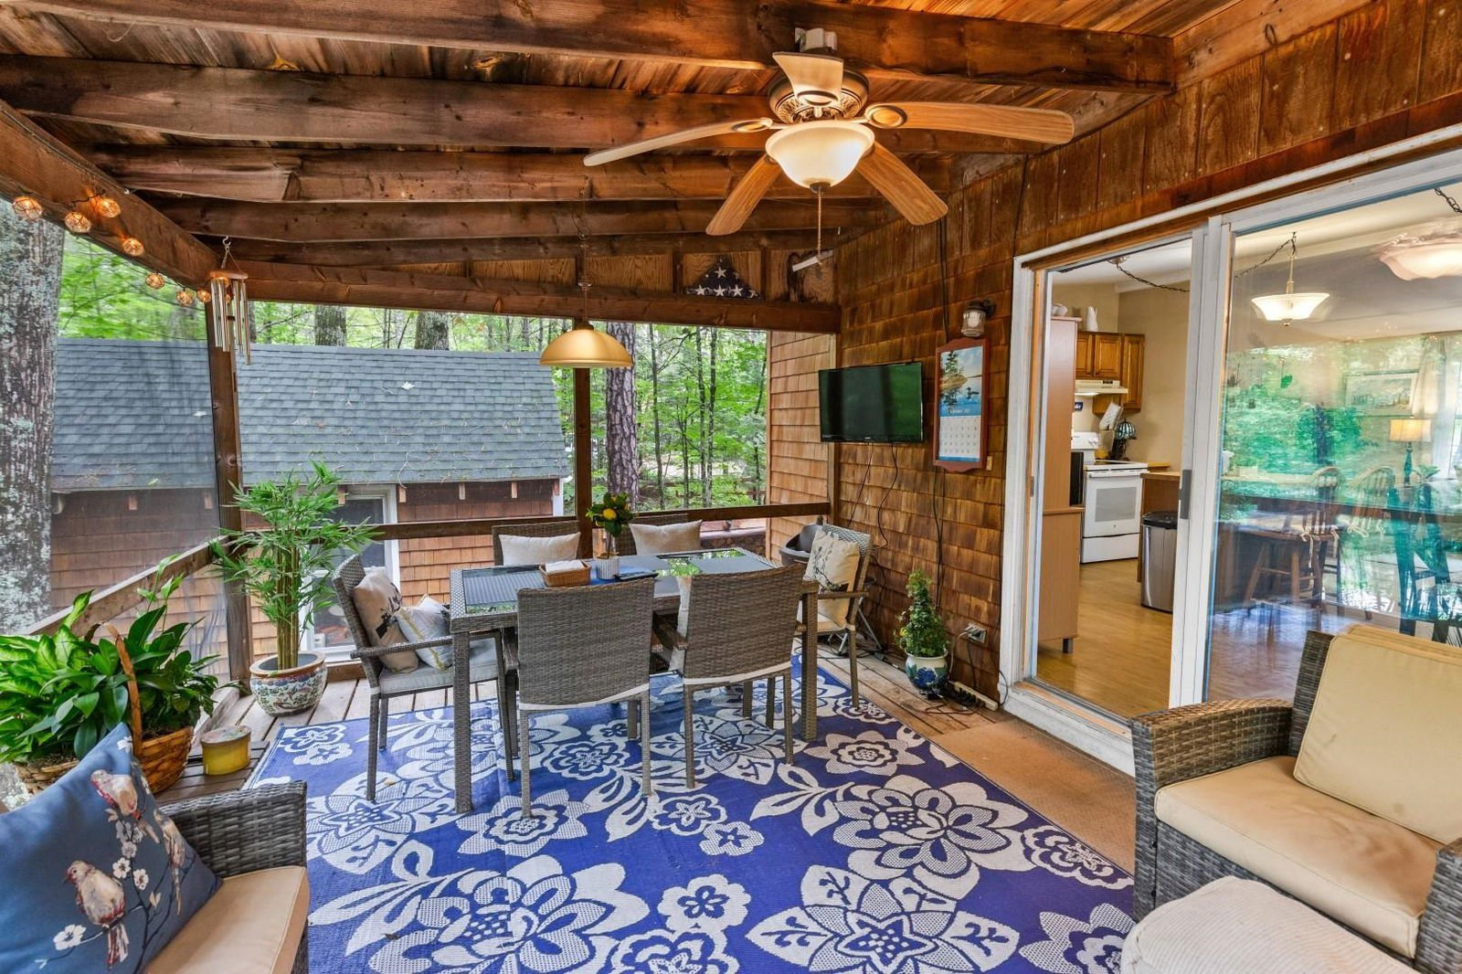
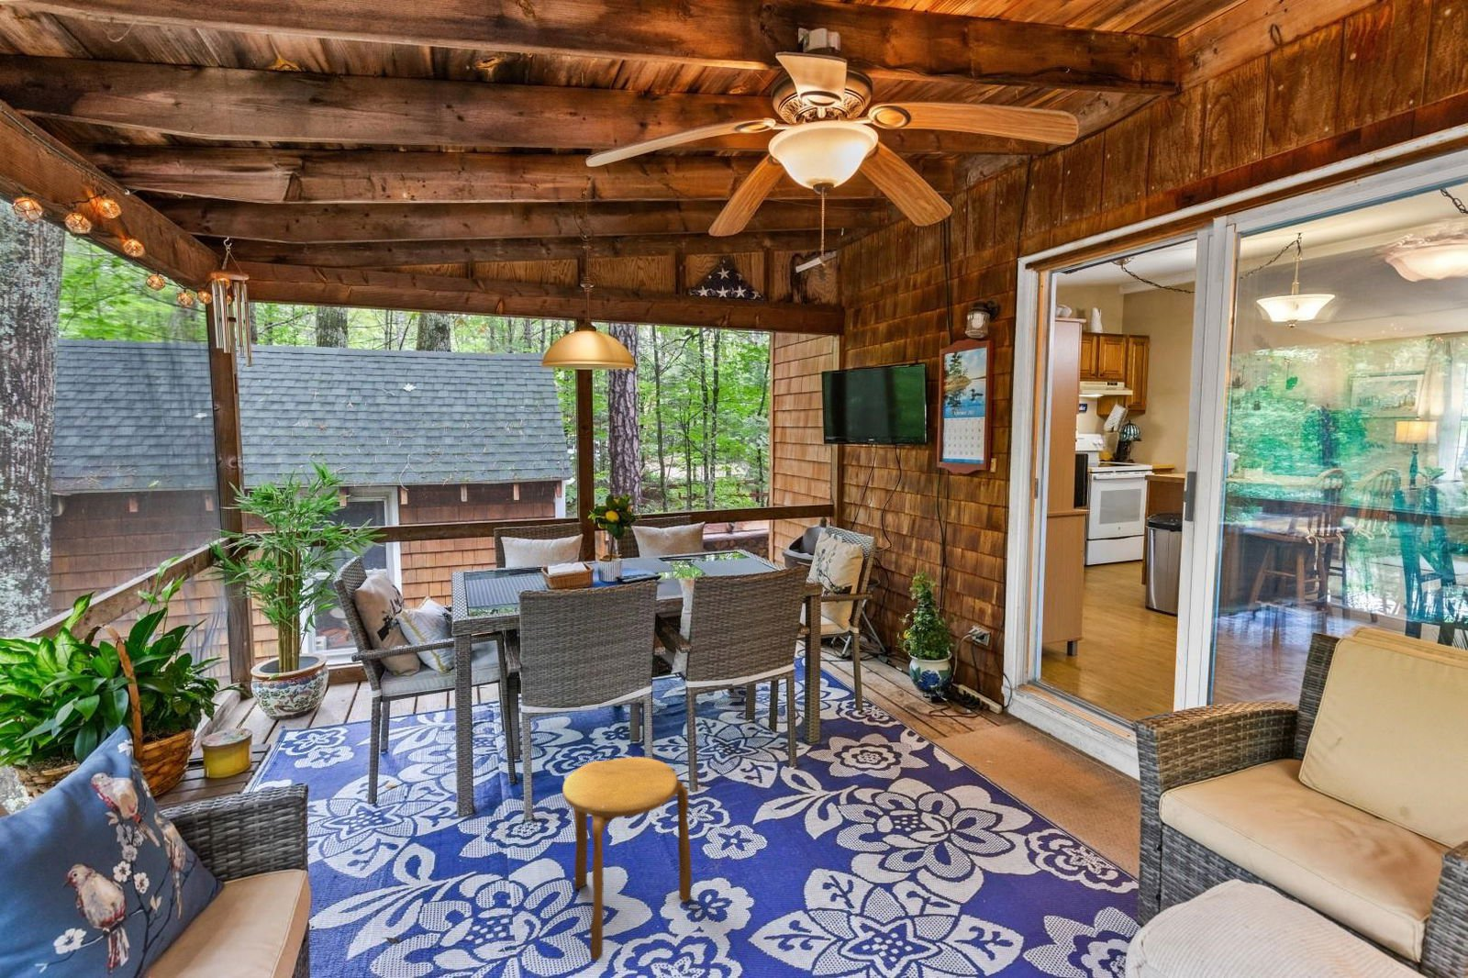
+ stool [561,756,693,962]
